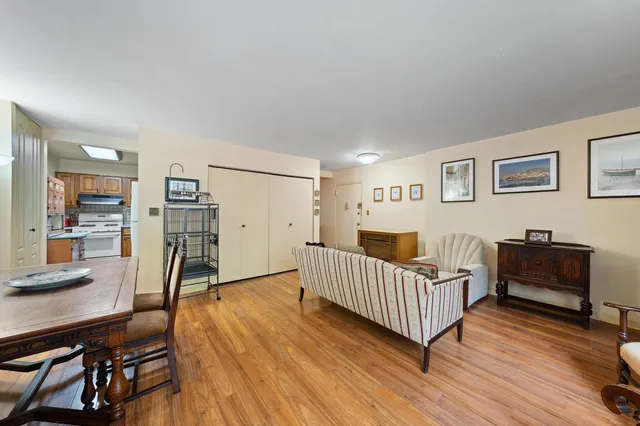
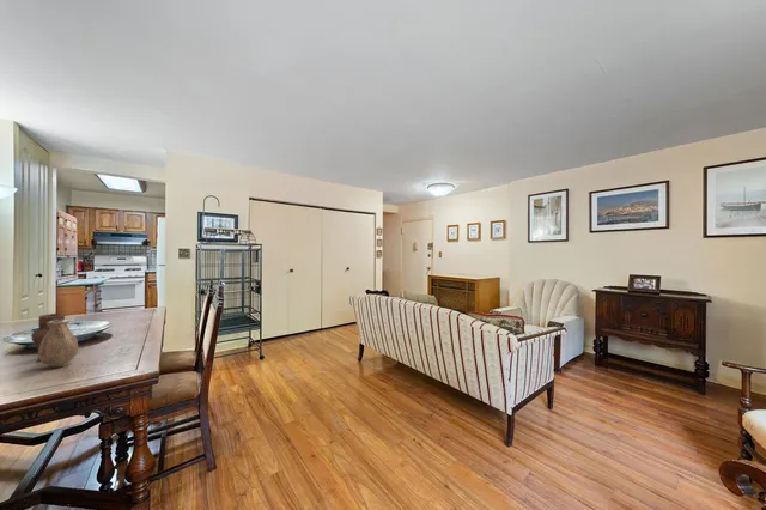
+ vase [30,312,79,369]
